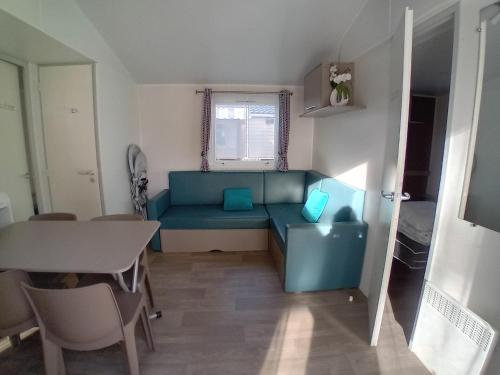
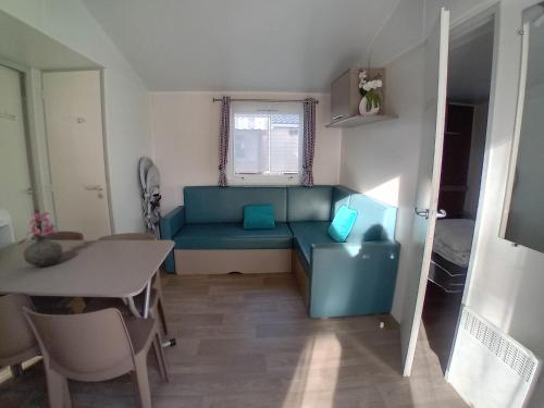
+ vase [16,211,64,269]
